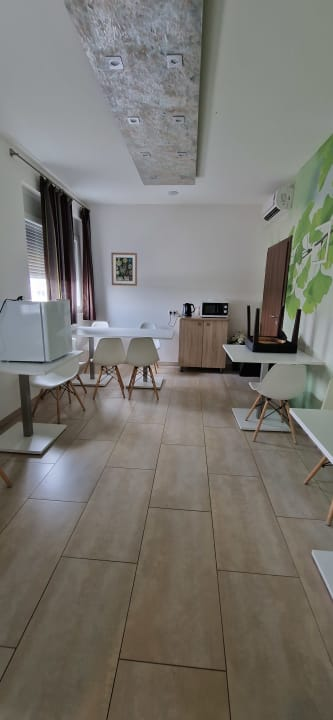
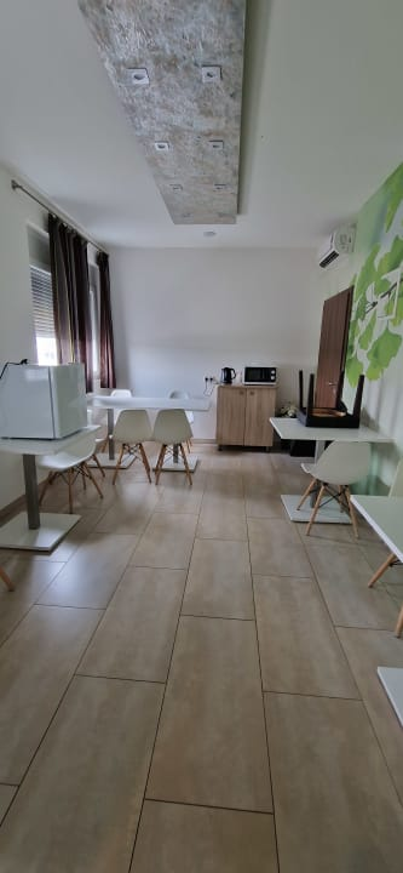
- wall art [110,252,138,287]
